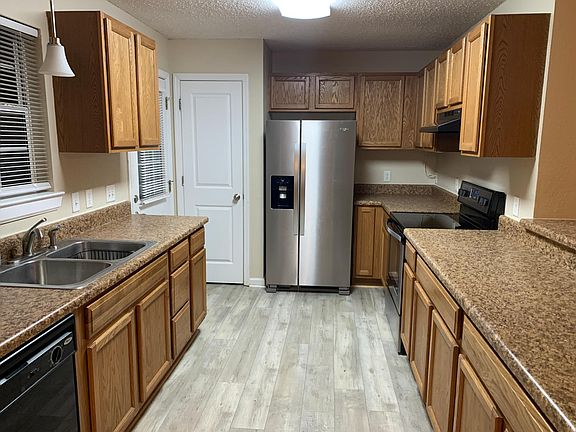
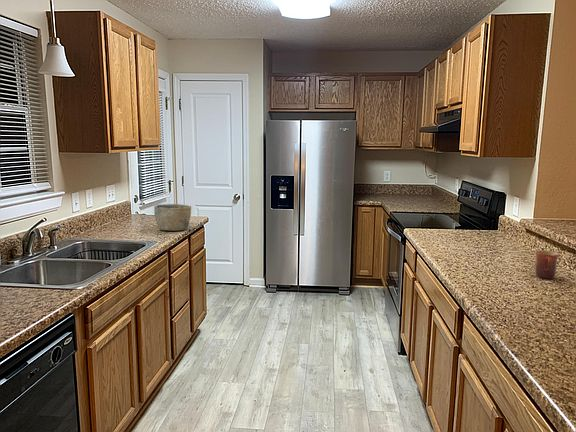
+ bowl [153,203,192,232]
+ mug [534,249,561,280]
